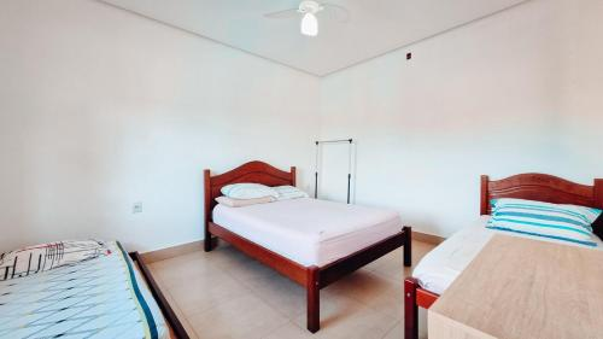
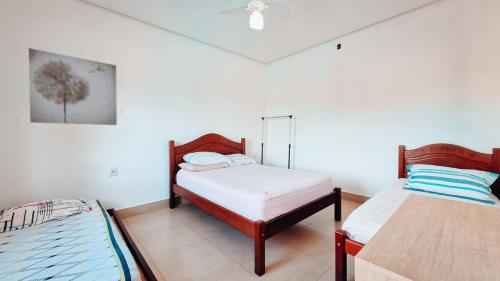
+ wall art [28,47,118,126]
